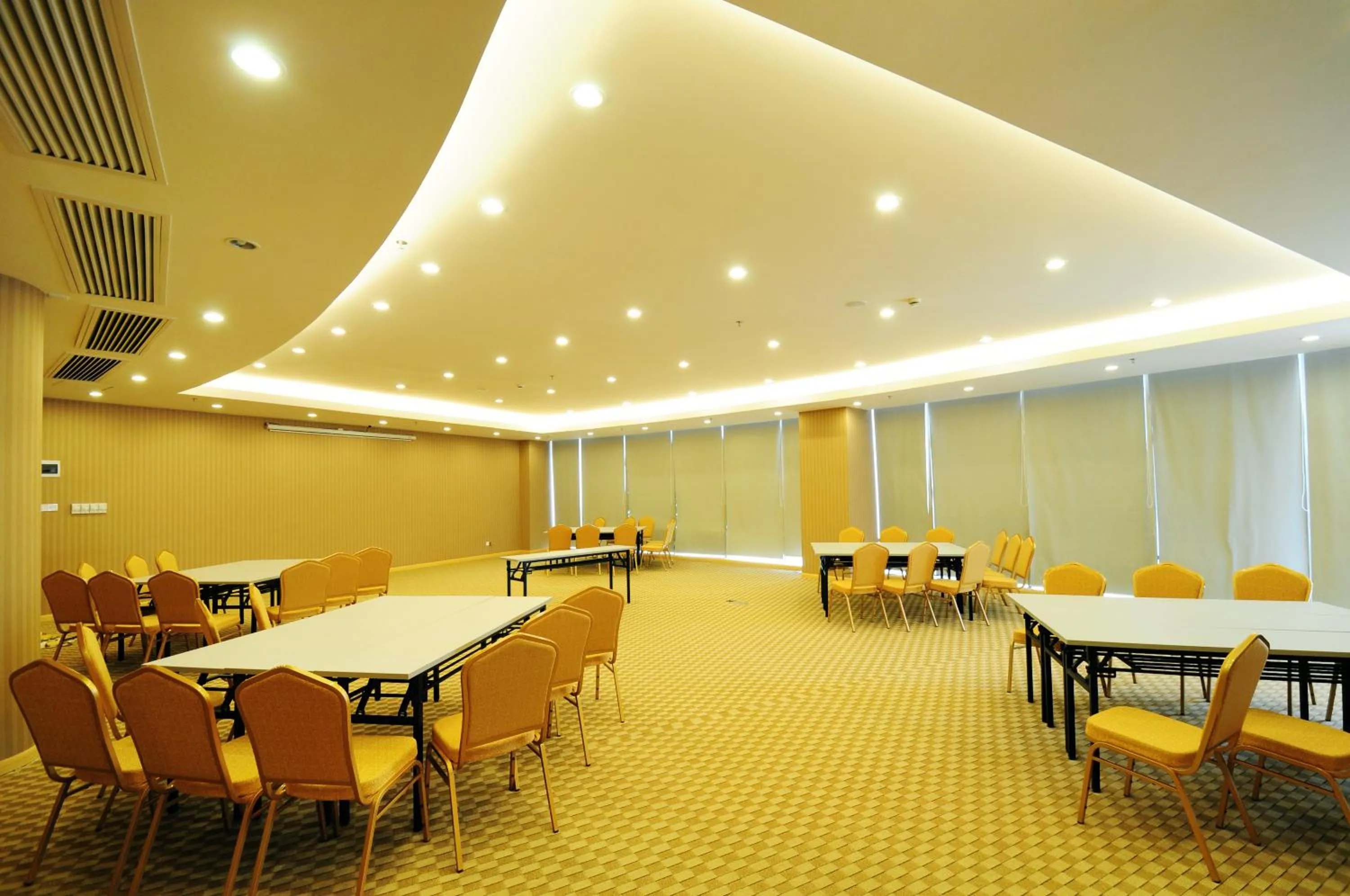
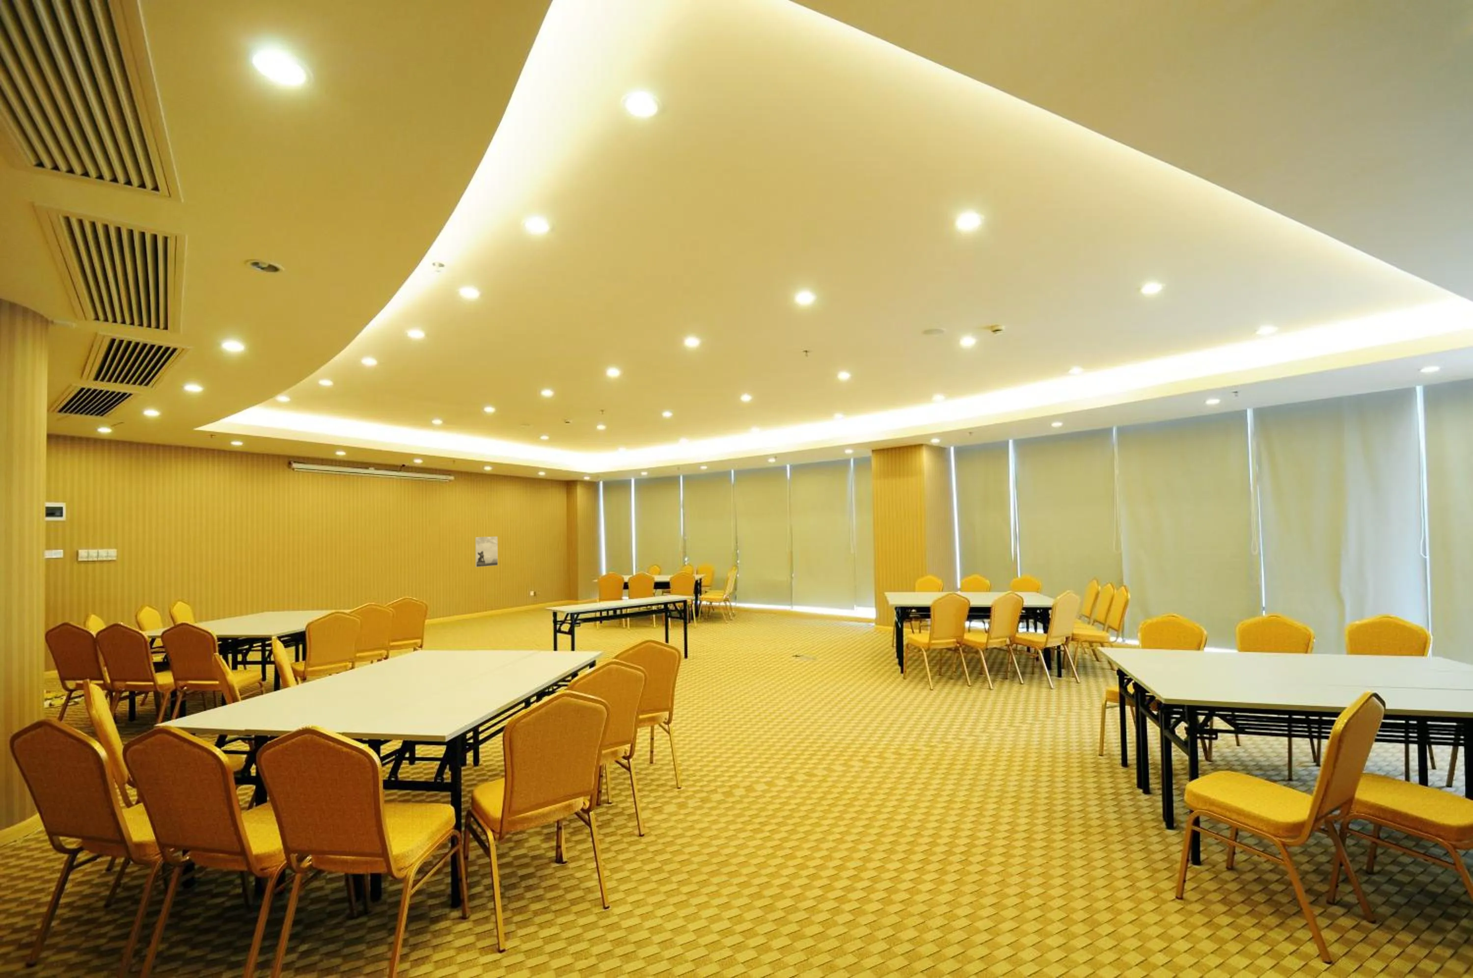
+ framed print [475,536,499,568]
